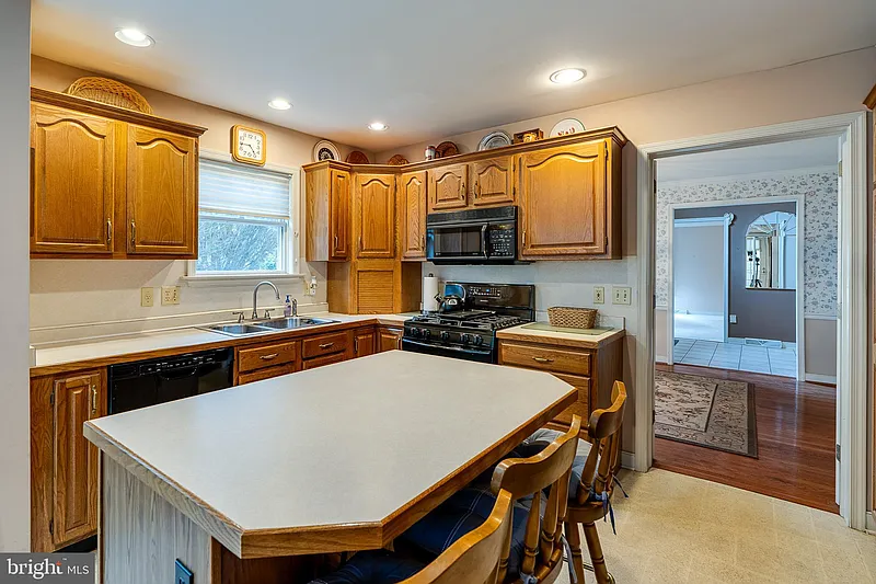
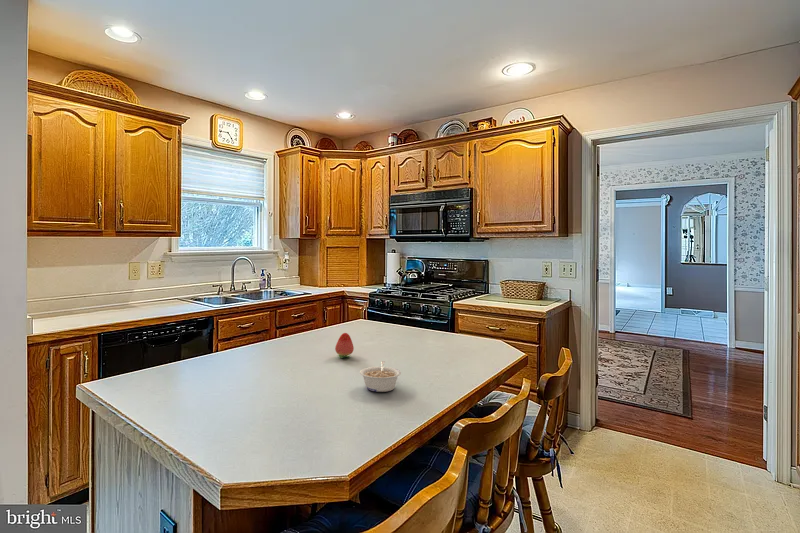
+ fruit [334,332,355,359]
+ legume [359,360,402,393]
